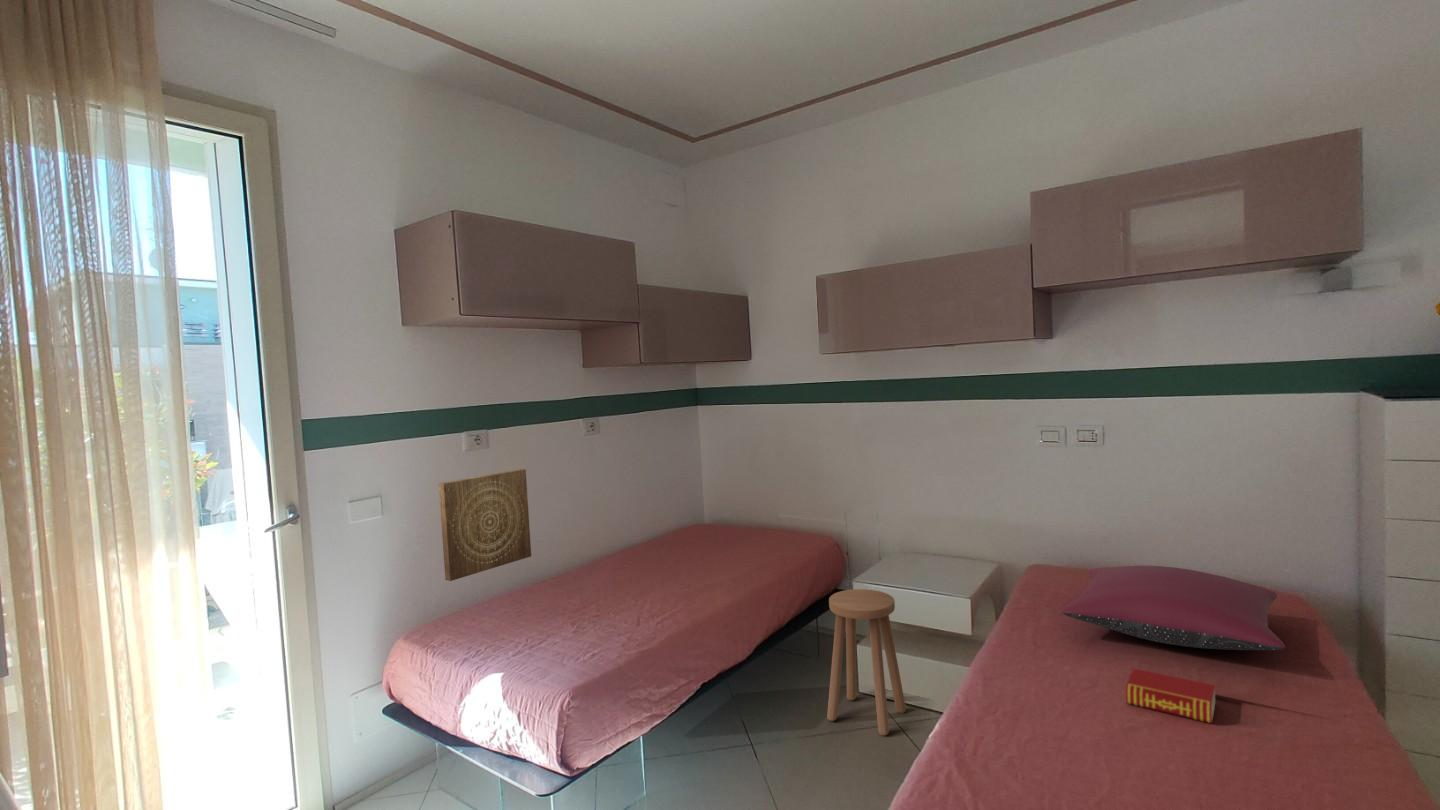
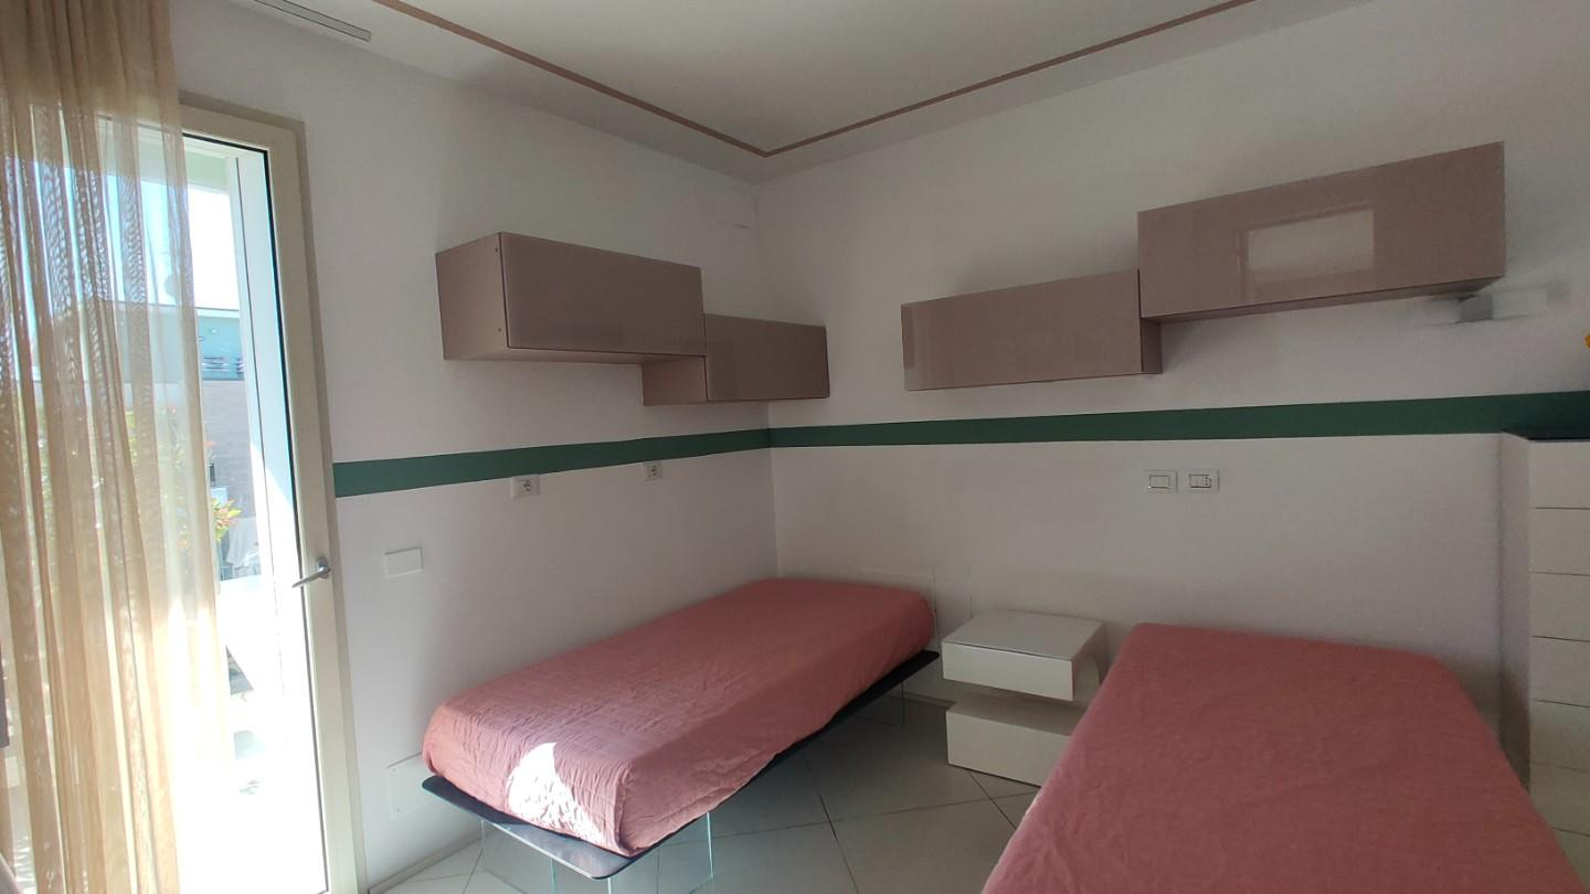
- stool [826,588,907,736]
- wall art [438,468,532,582]
- pillow [1060,565,1287,651]
- book [1125,667,1216,724]
